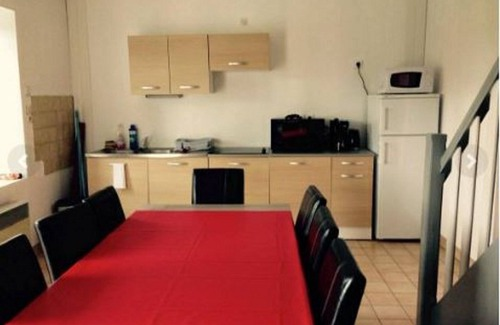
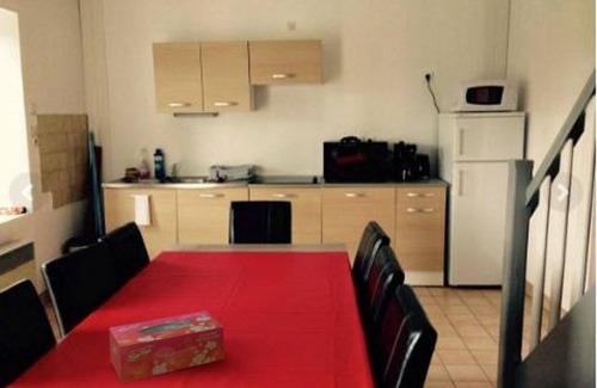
+ tissue box [109,309,226,383]
